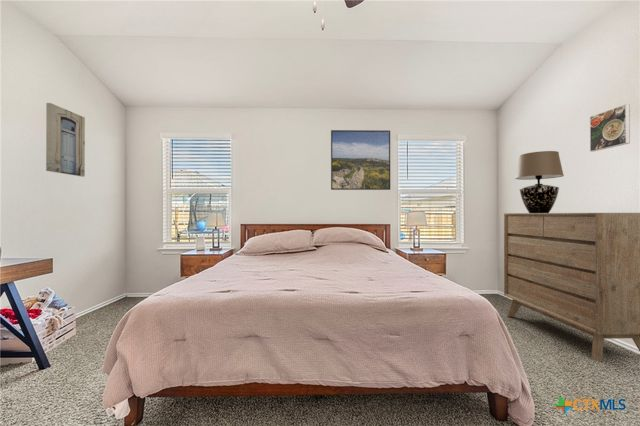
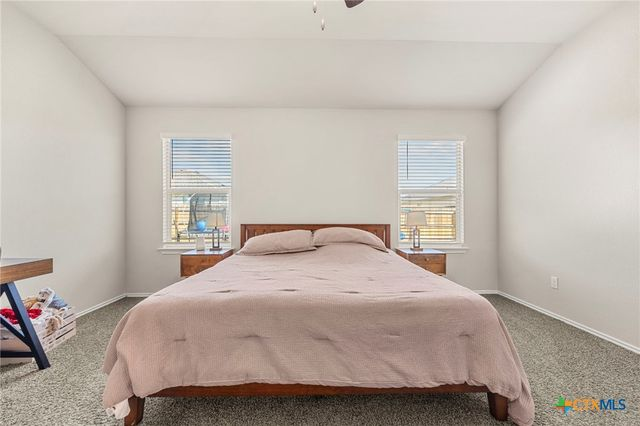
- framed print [330,129,391,191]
- table lamp [514,150,565,213]
- wall art [45,102,86,178]
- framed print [589,103,631,153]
- dresser [503,212,640,362]
